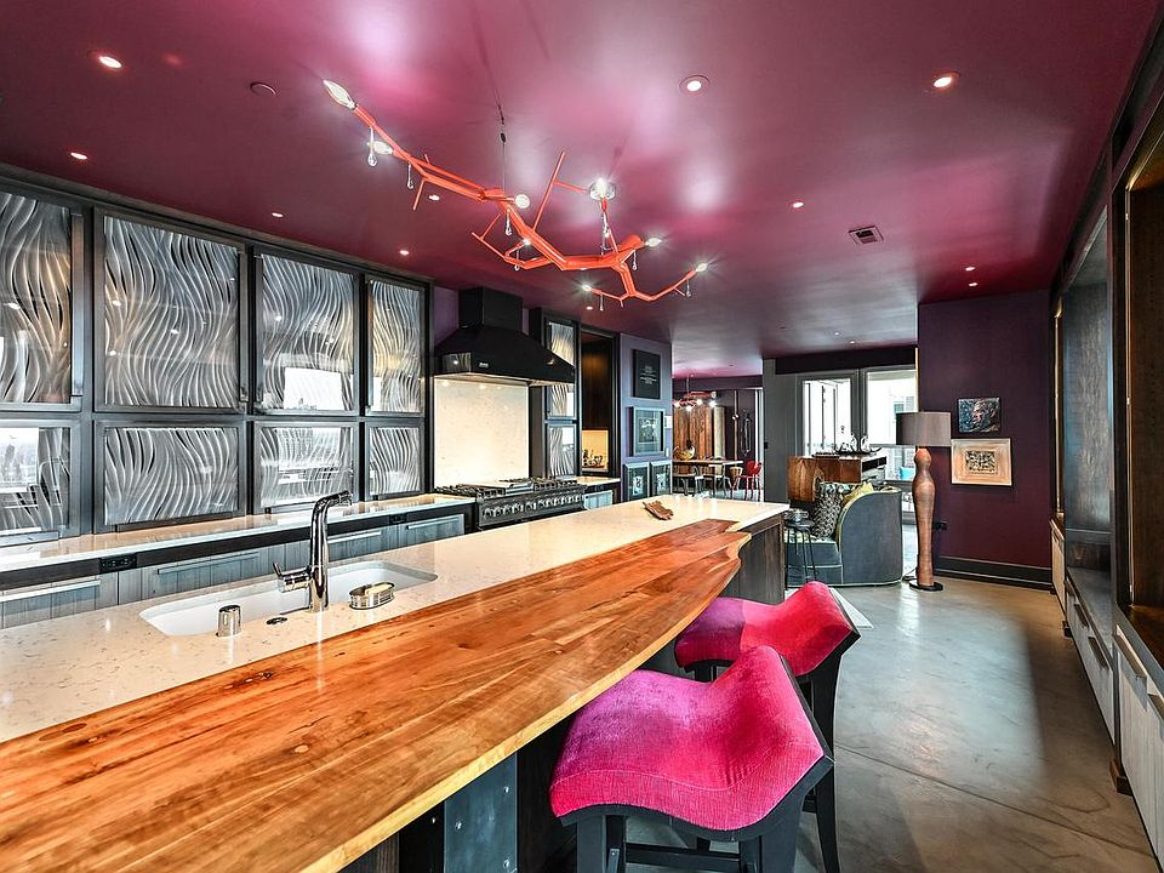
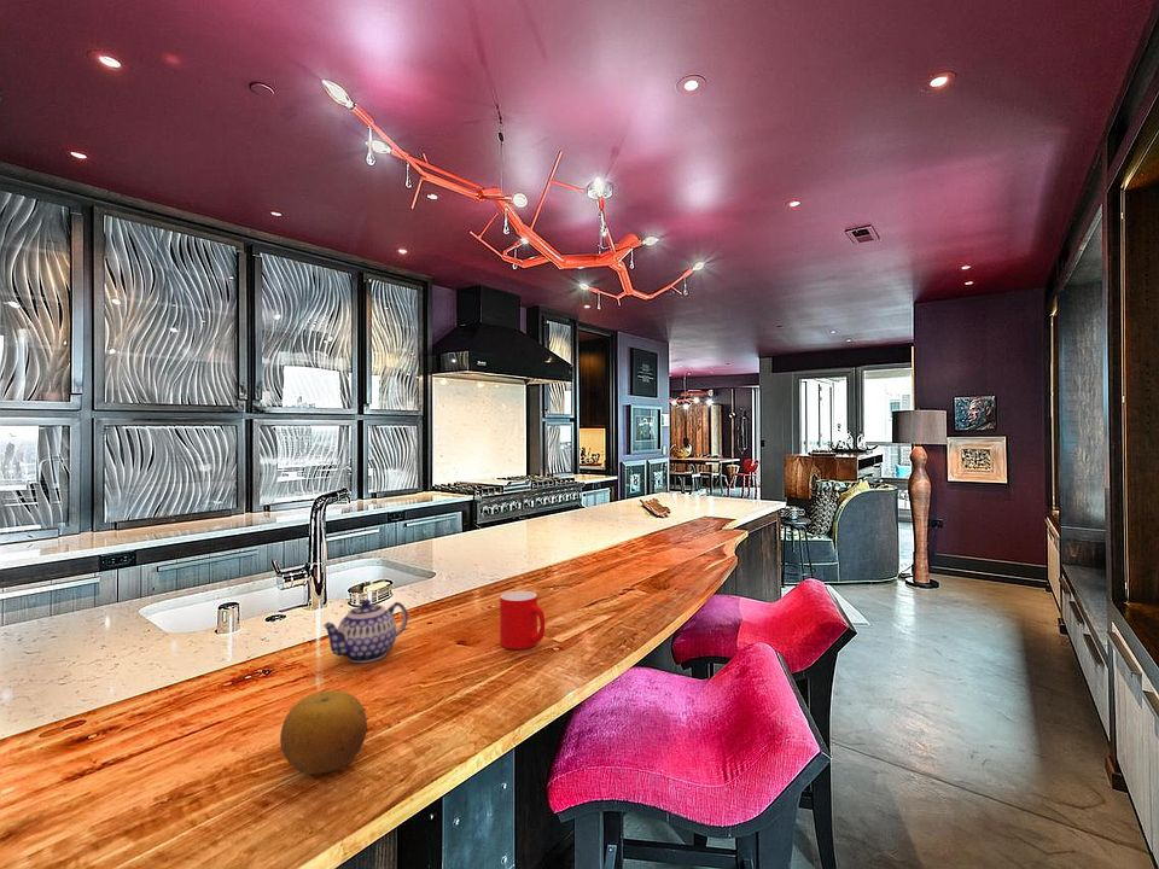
+ cup [499,590,546,651]
+ teapot [322,599,409,664]
+ fruit [279,689,368,776]
